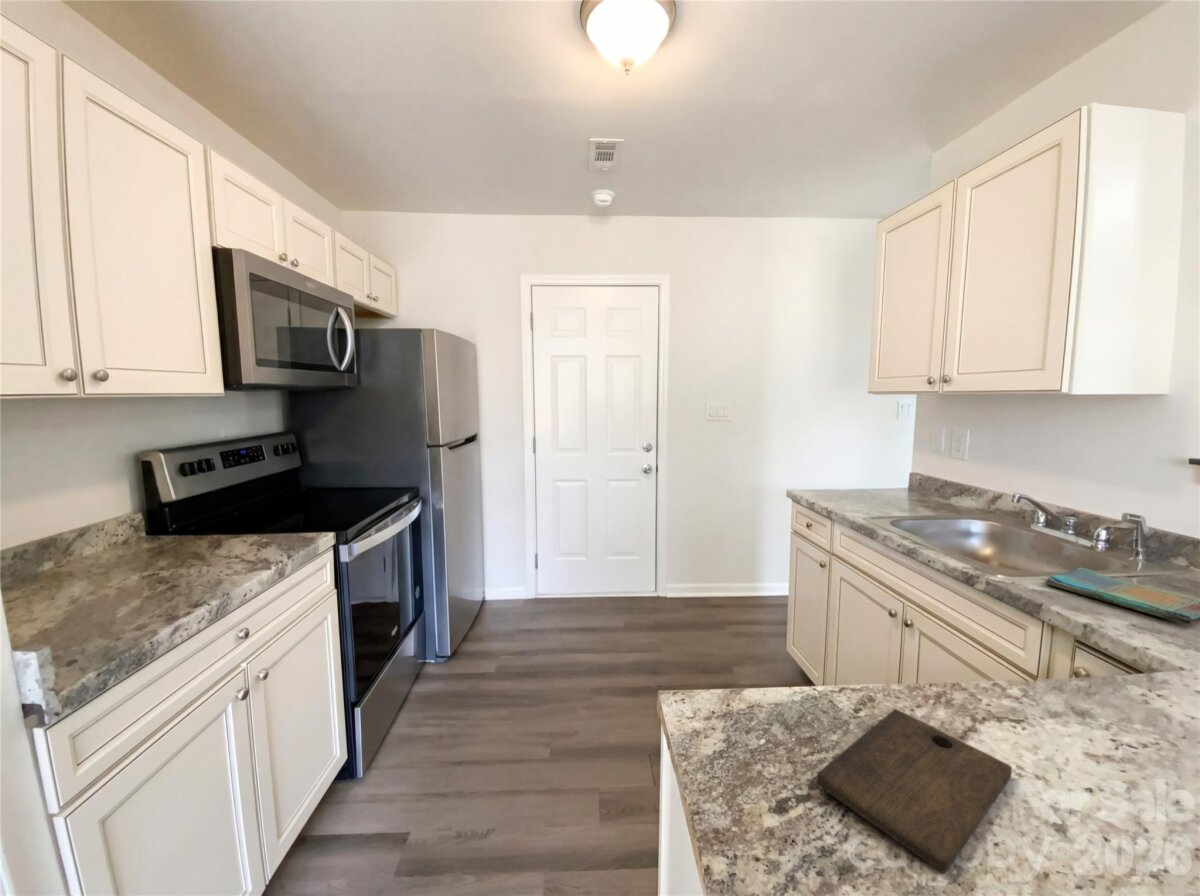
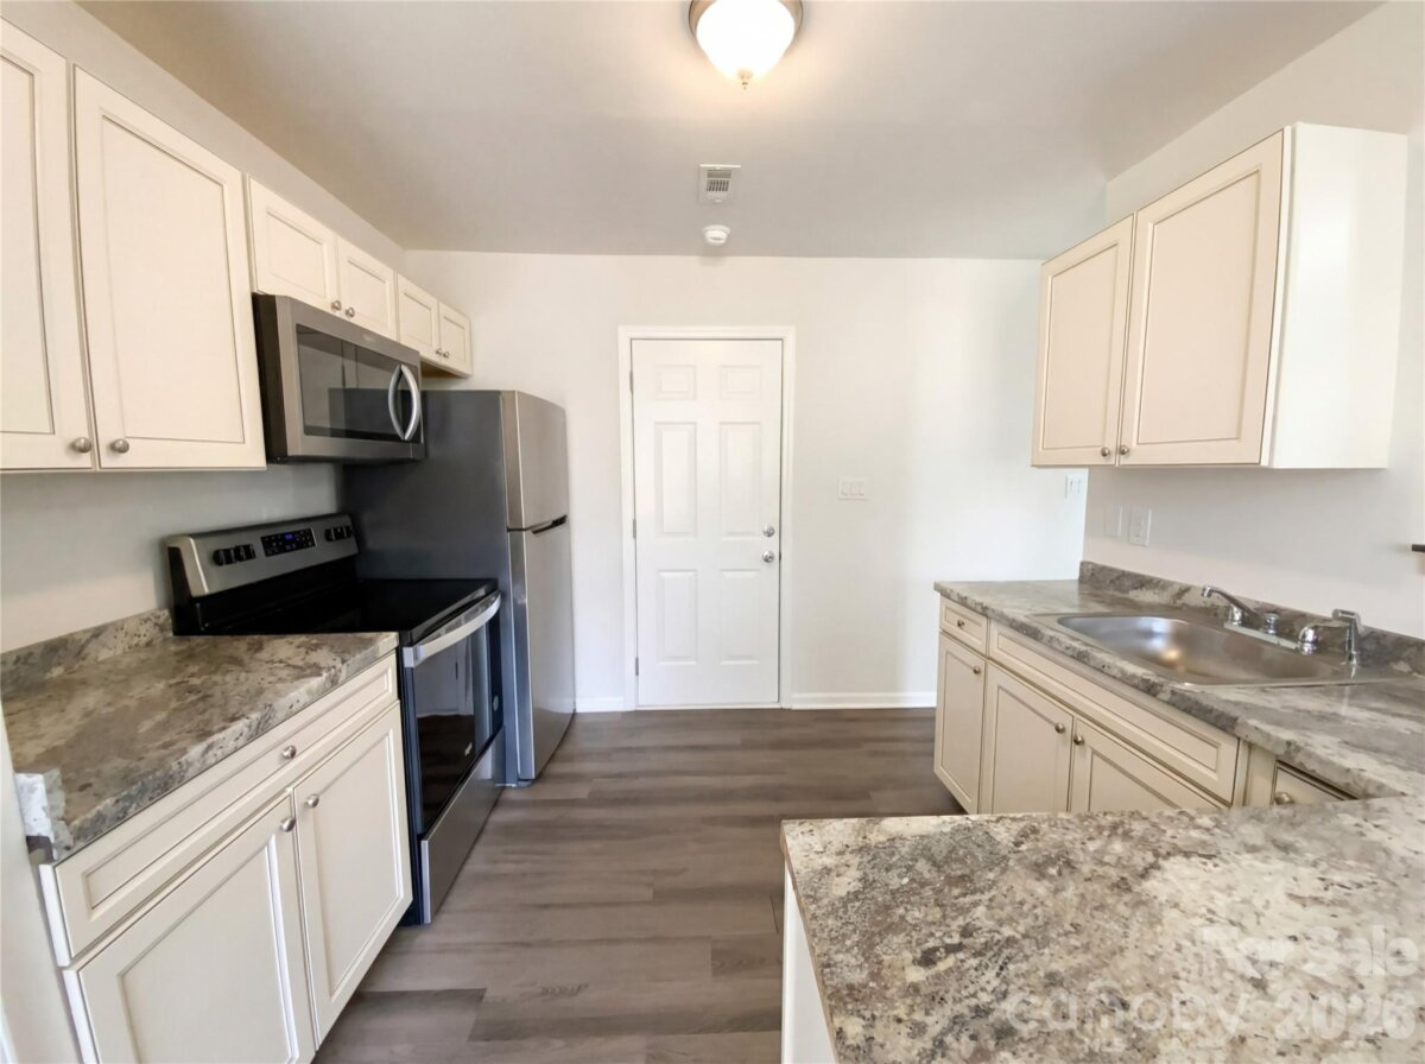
- cutting board [815,708,1013,874]
- dish towel [1043,566,1200,626]
